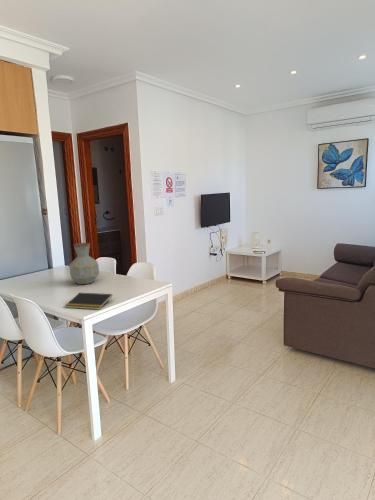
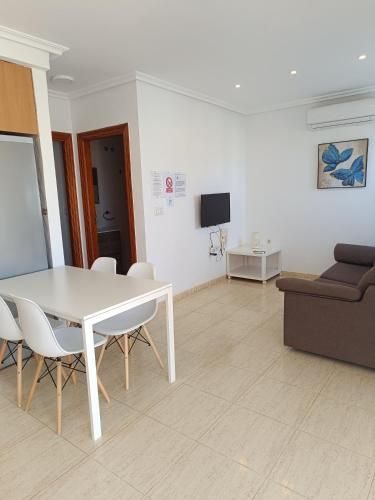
- vase [68,242,100,285]
- notepad [64,292,113,311]
